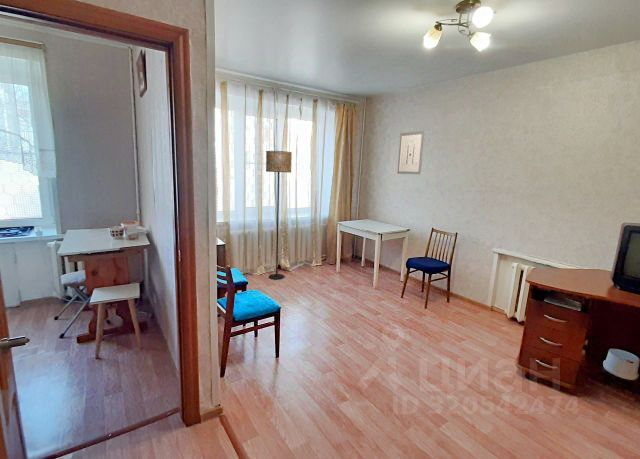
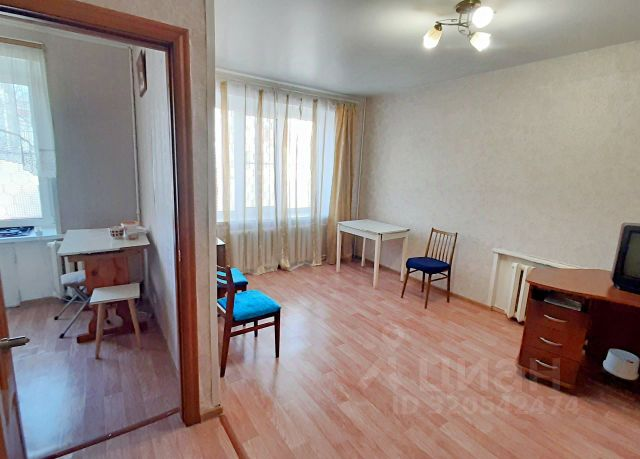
- floor lamp [265,150,293,280]
- wall art [396,130,425,175]
